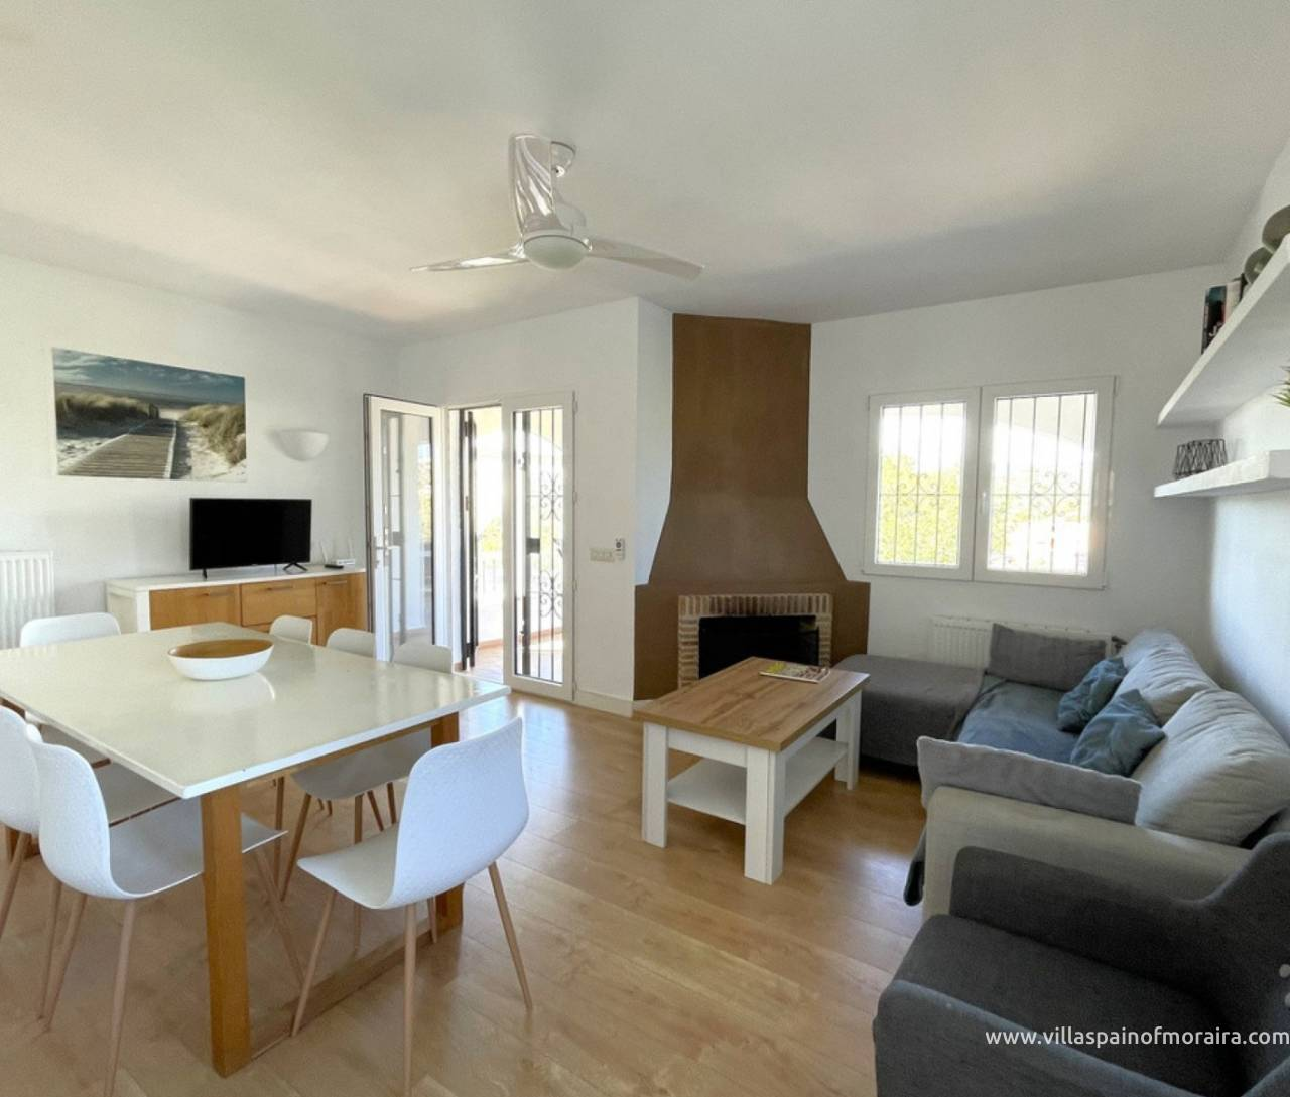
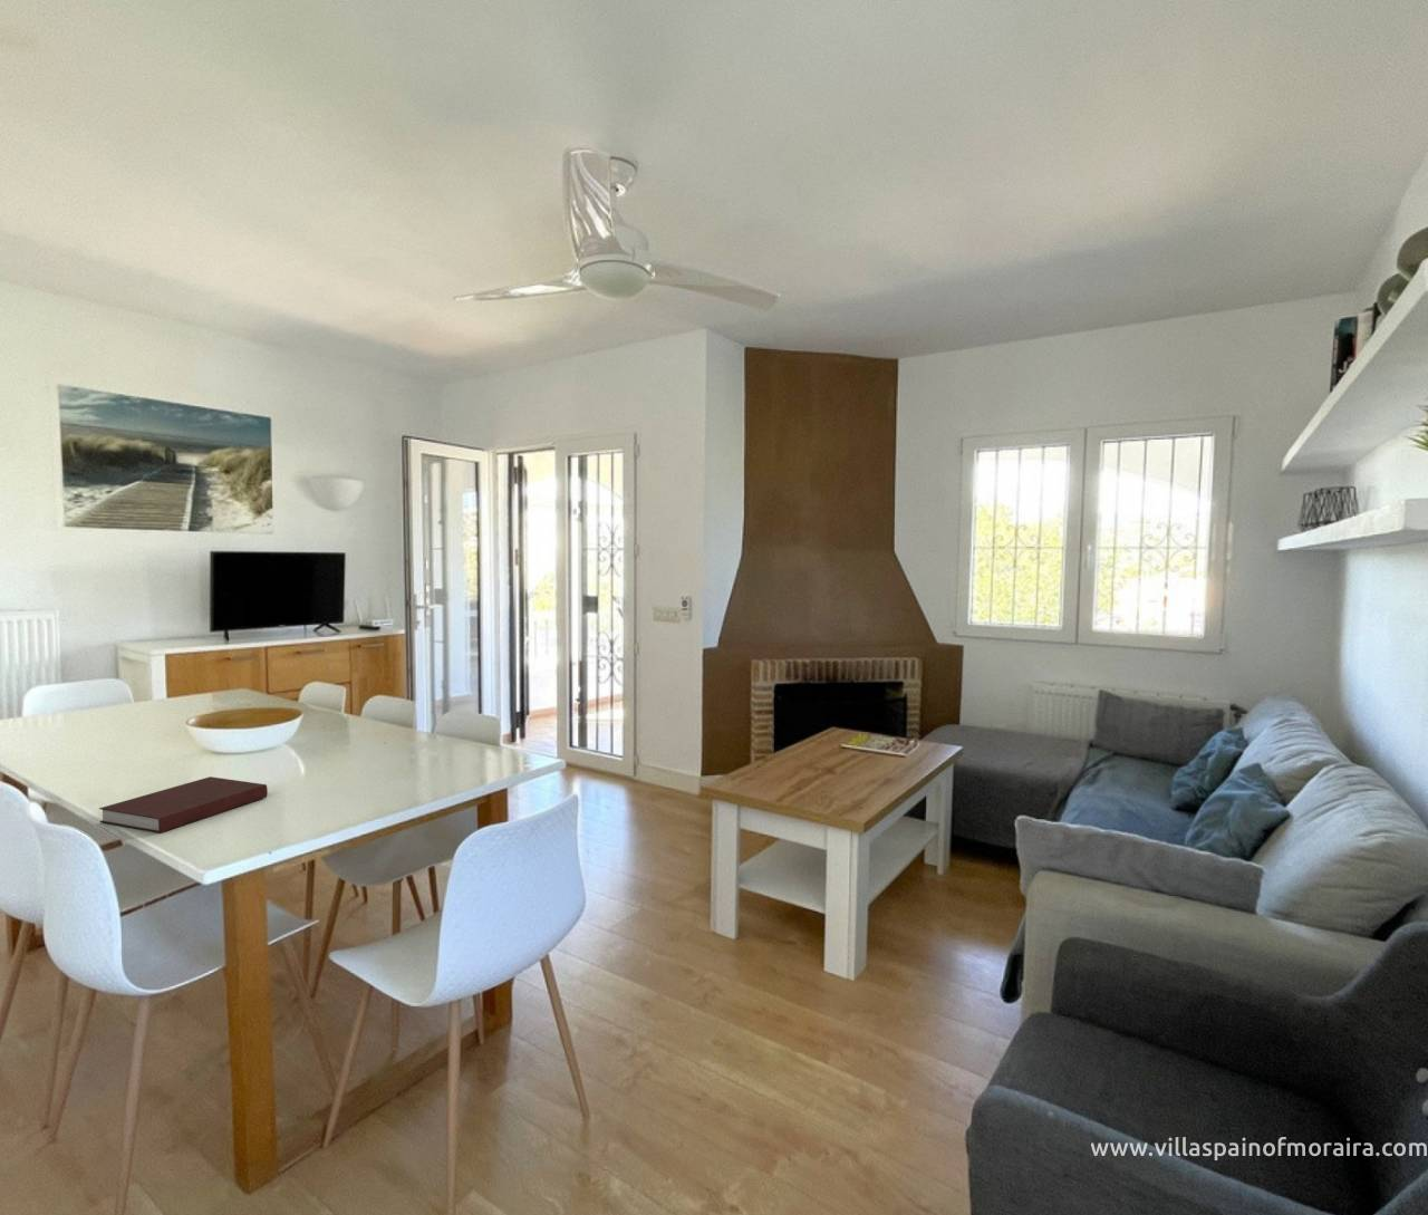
+ notebook [98,775,269,833]
